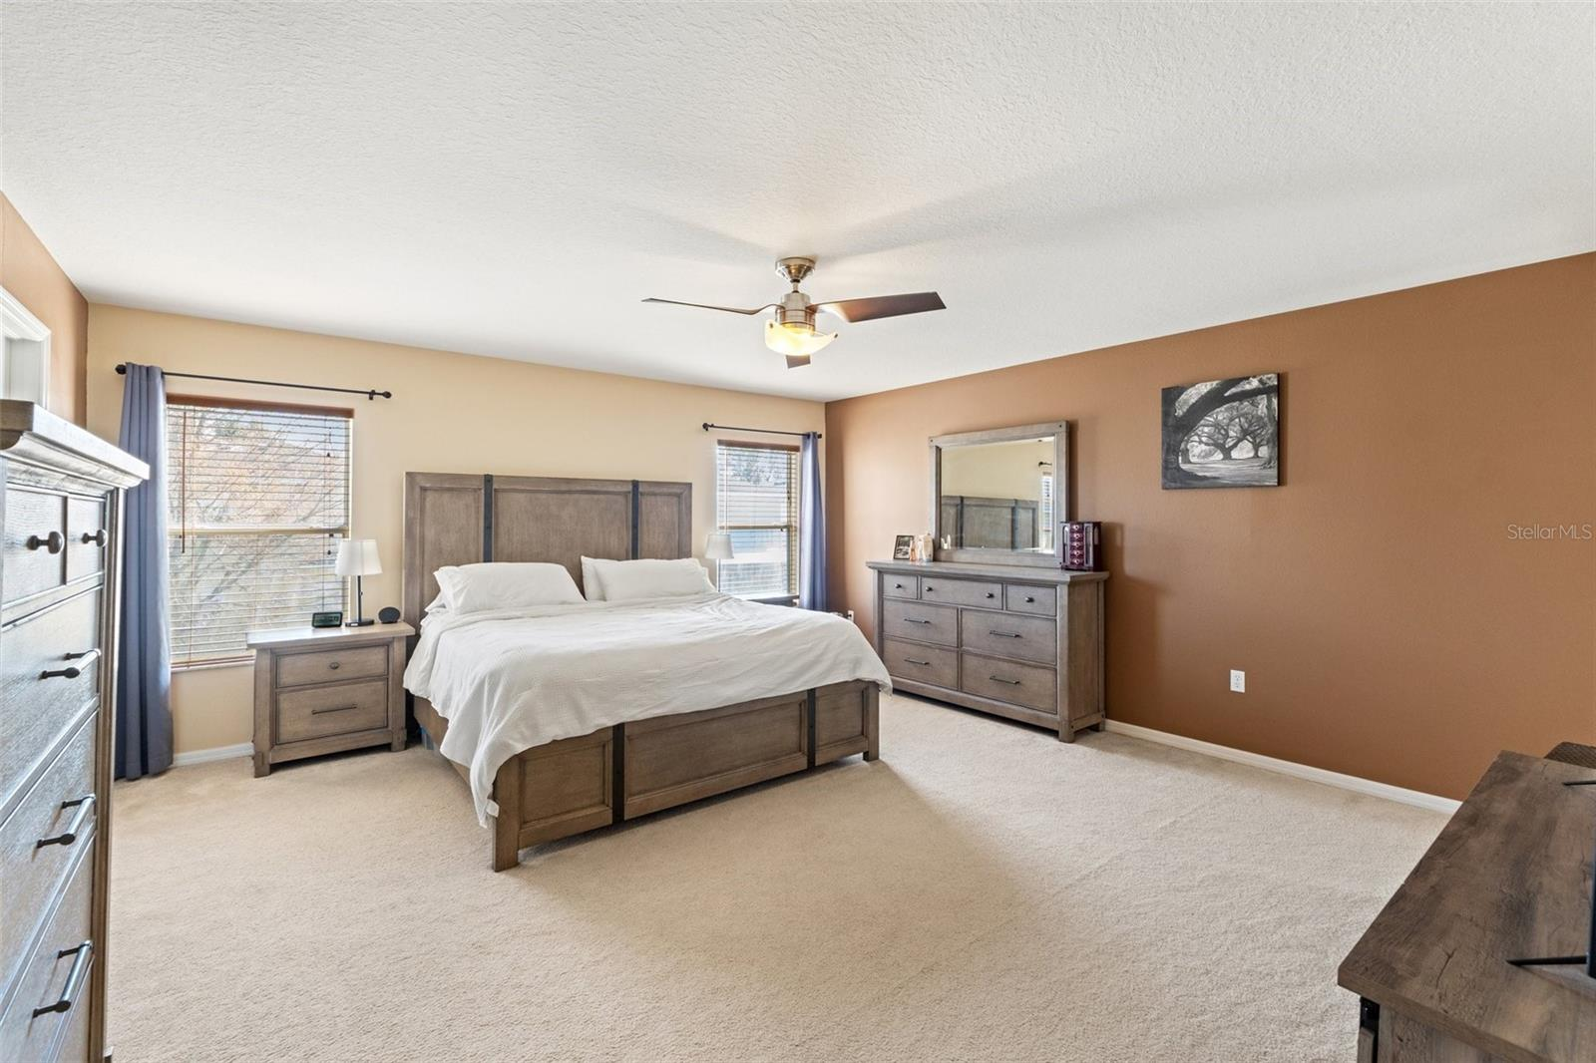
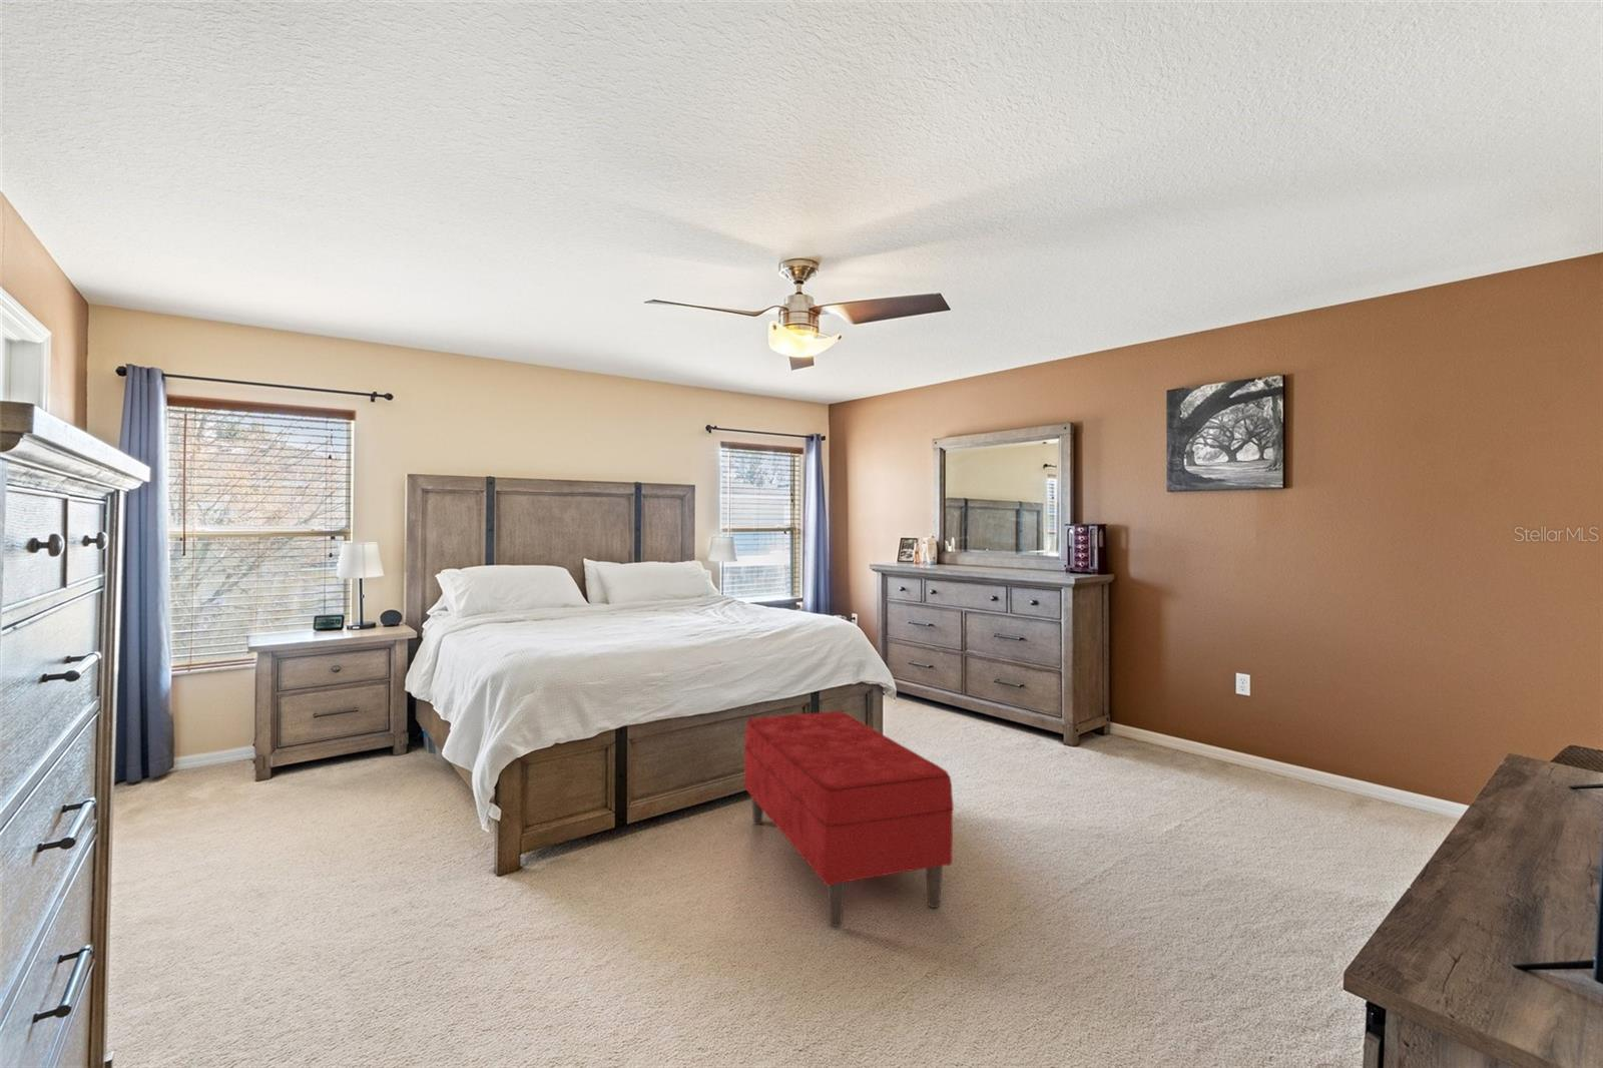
+ bench [744,710,955,927]
